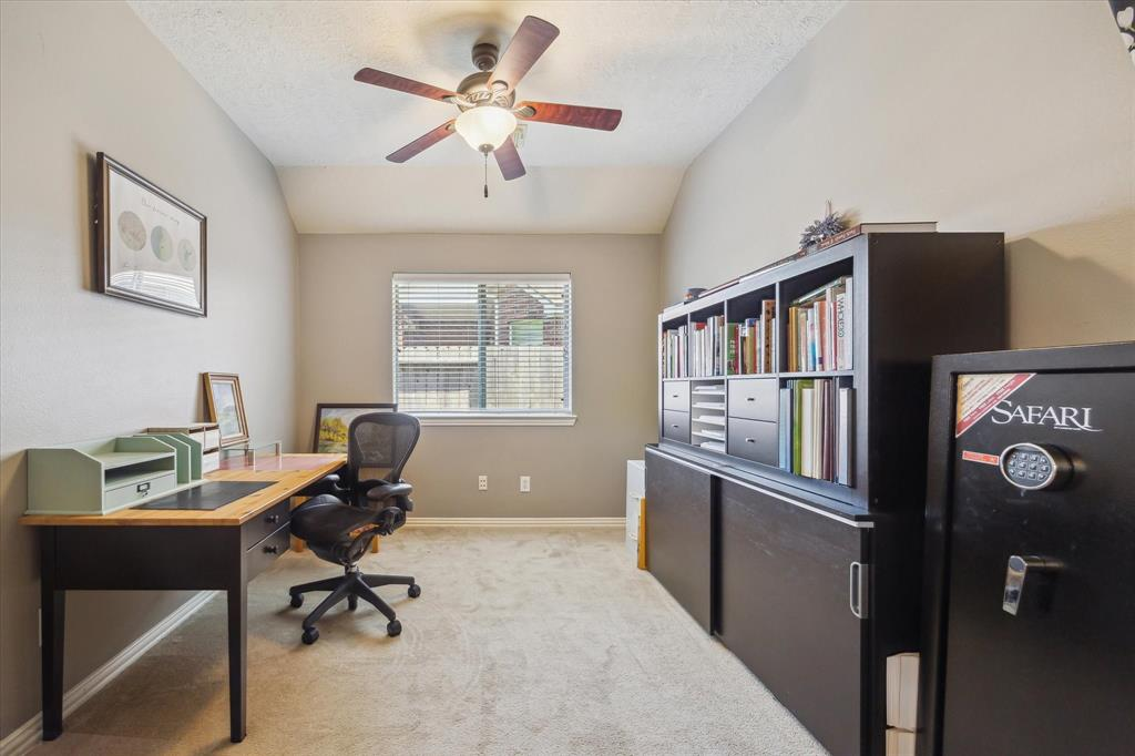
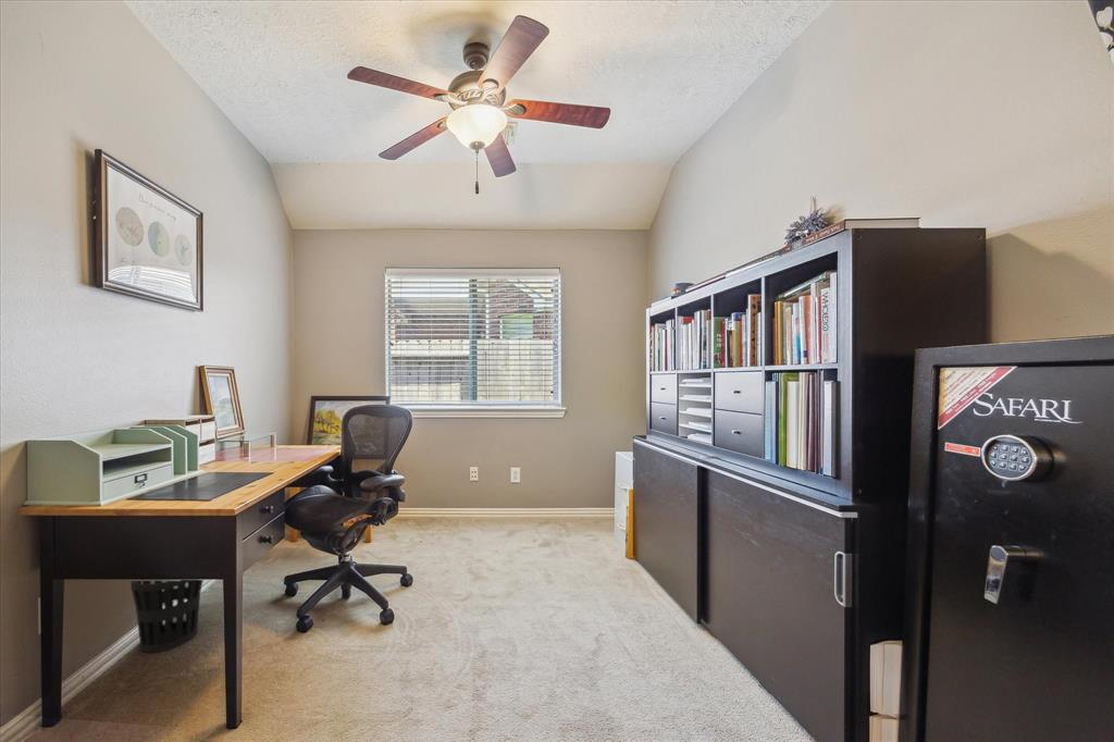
+ wastebasket [129,579,203,654]
